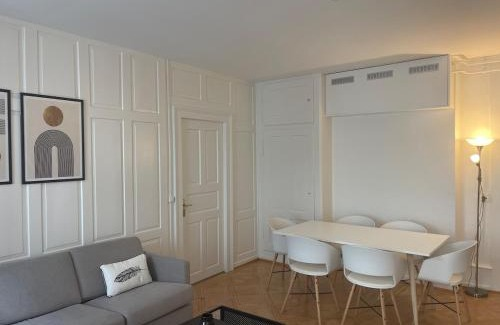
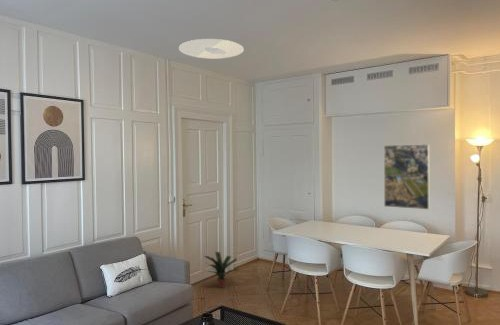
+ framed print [383,143,430,211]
+ potted plant [203,251,240,289]
+ ceiling light [178,38,245,59]
